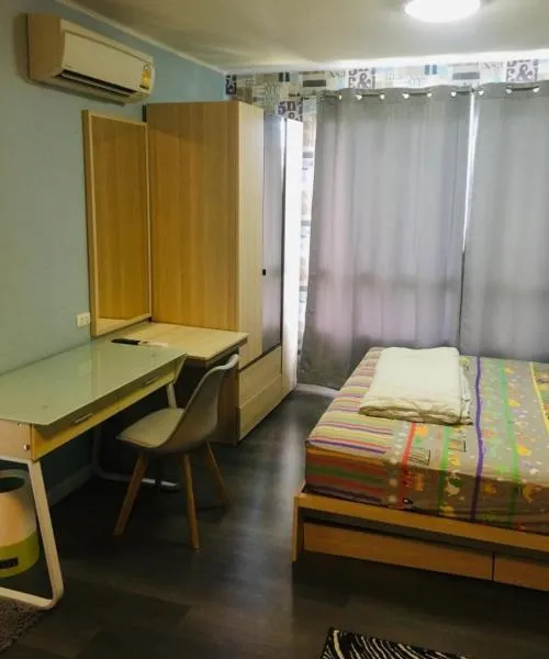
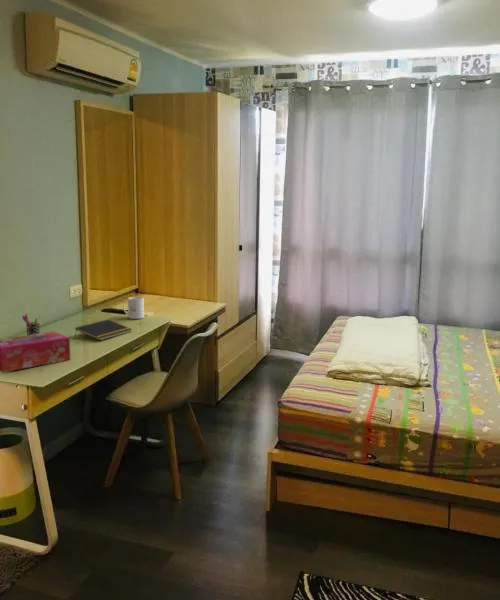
+ pen holder [21,313,42,335]
+ mug [122,296,145,320]
+ tissue box [0,331,71,373]
+ notepad [74,319,133,341]
